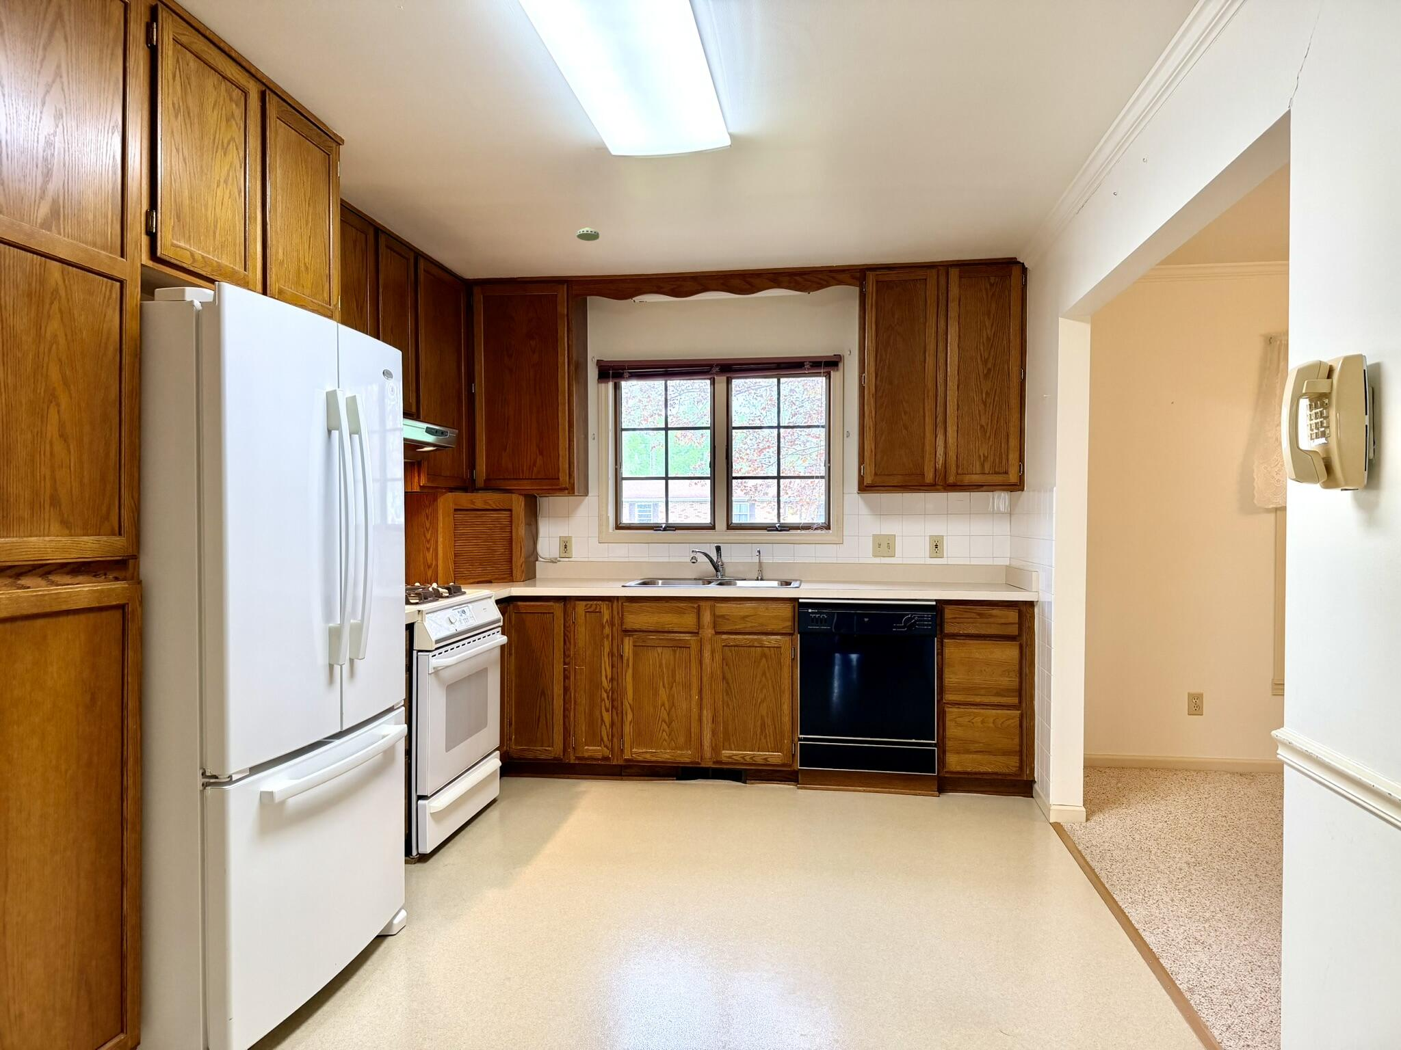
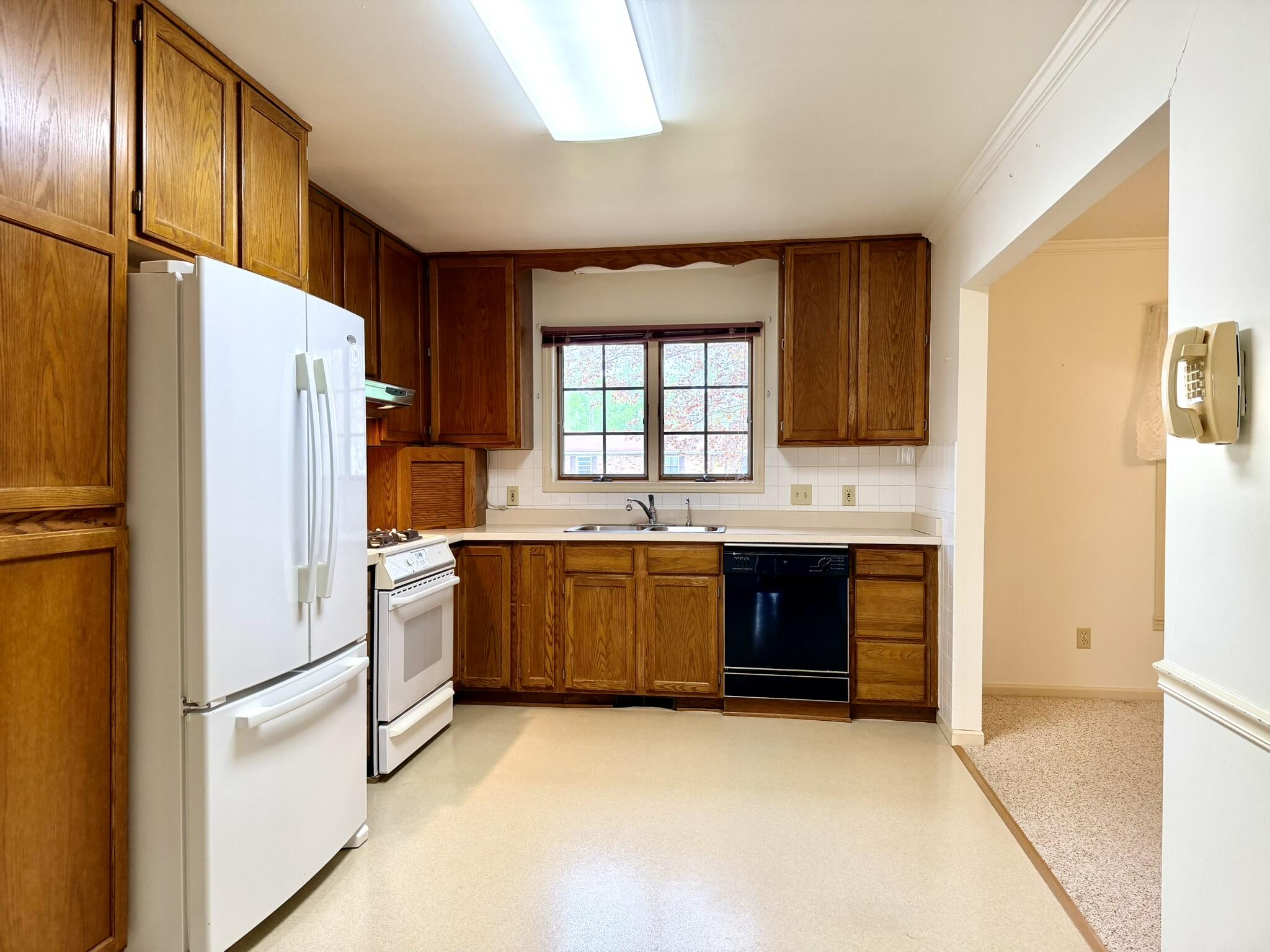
- smoke detector [576,227,600,242]
